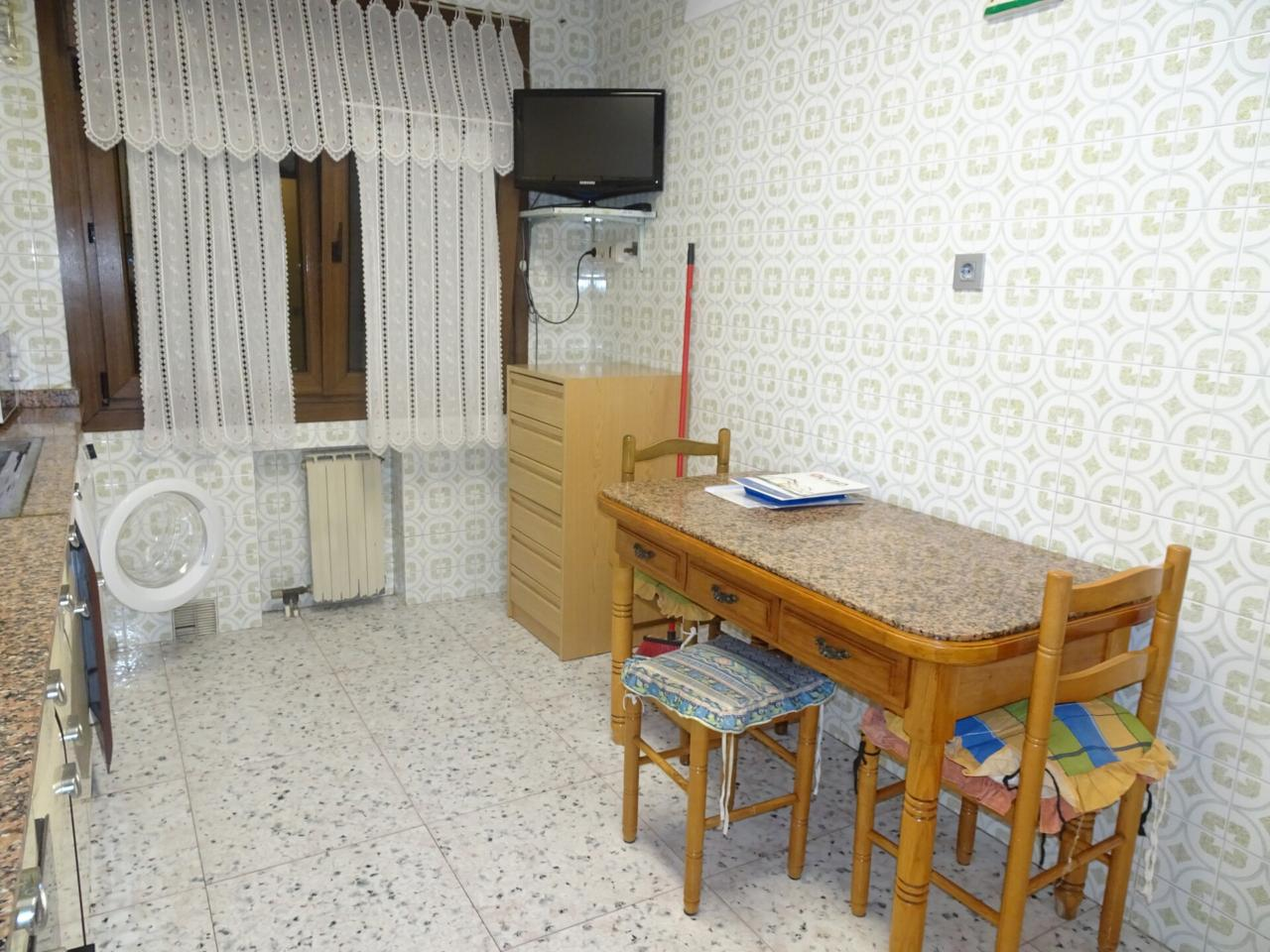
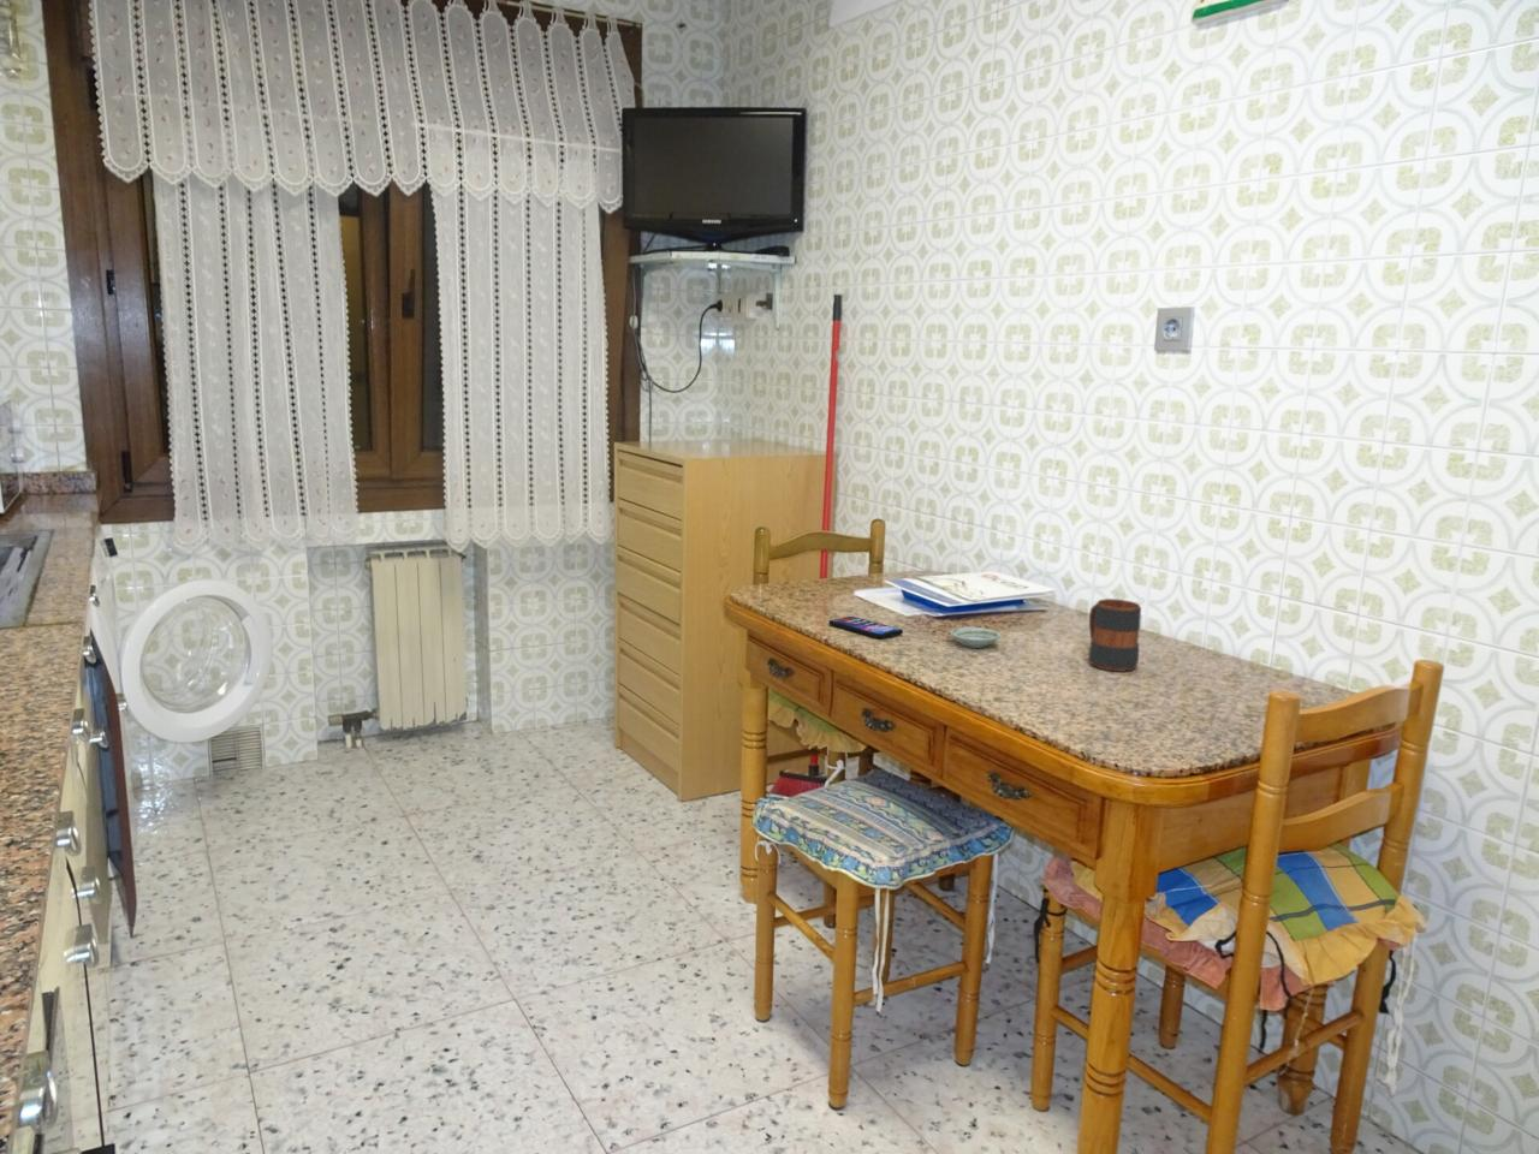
+ smartphone [829,616,904,640]
+ saucer [949,627,1001,649]
+ mug [1088,598,1143,673]
